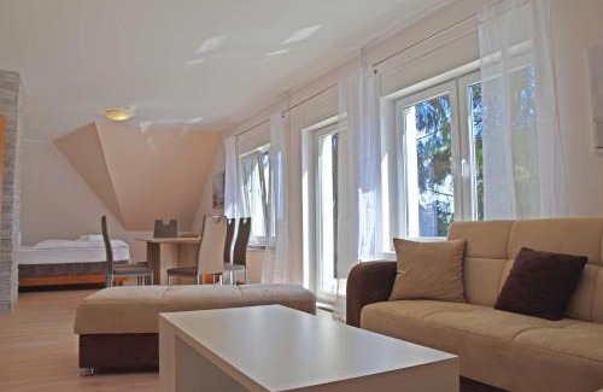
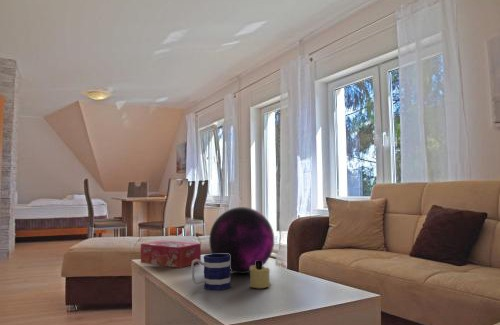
+ decorative orb [208,206,275,274]
+ candle [249,260,272,289]
+ mug [190,253,232,291]
+ tissue box [140,239,202,269]
